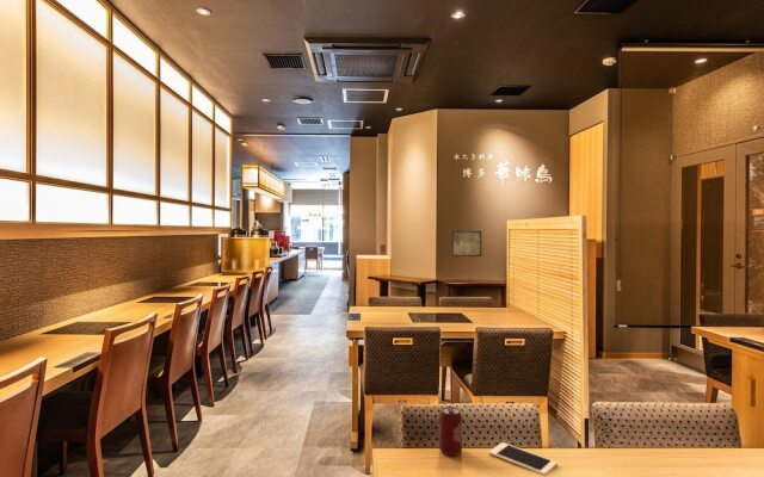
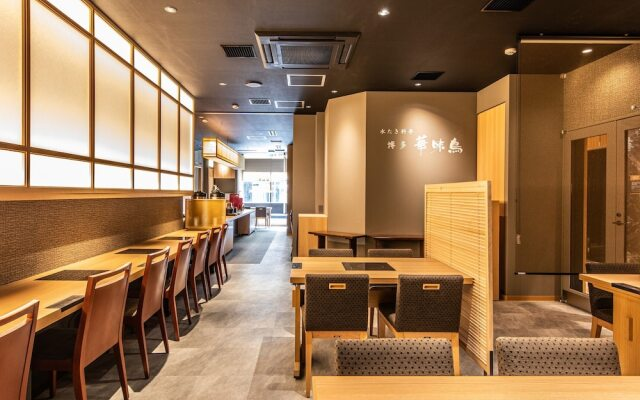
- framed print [450,230,482,258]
- cell phone [488,441,559,477]
- beverage can [438,405,463,457]
